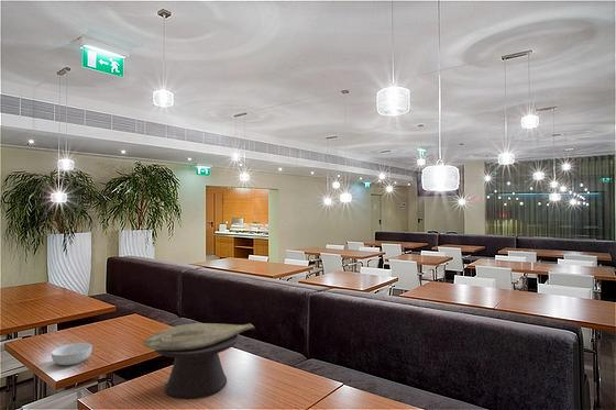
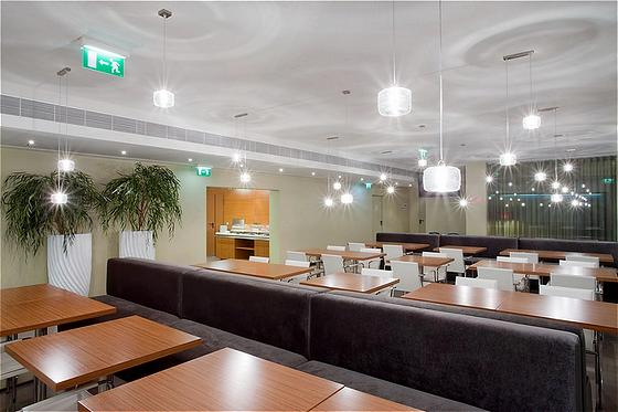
- cereal bowl [51,342,92,366]
- decorative bowl [142,322,256,400]
